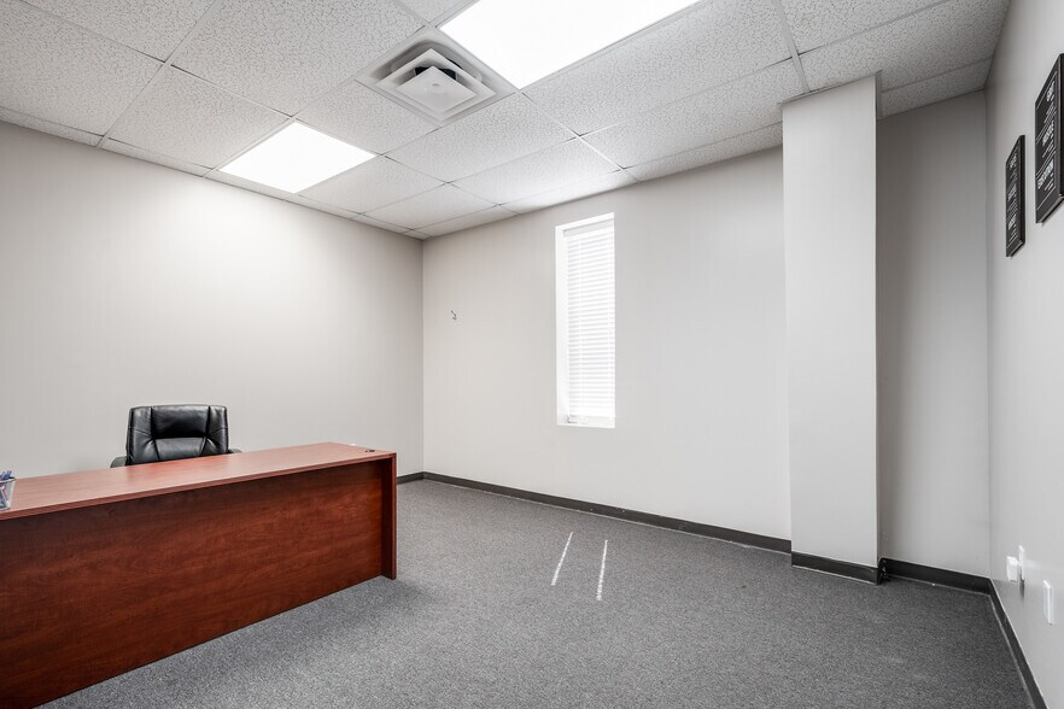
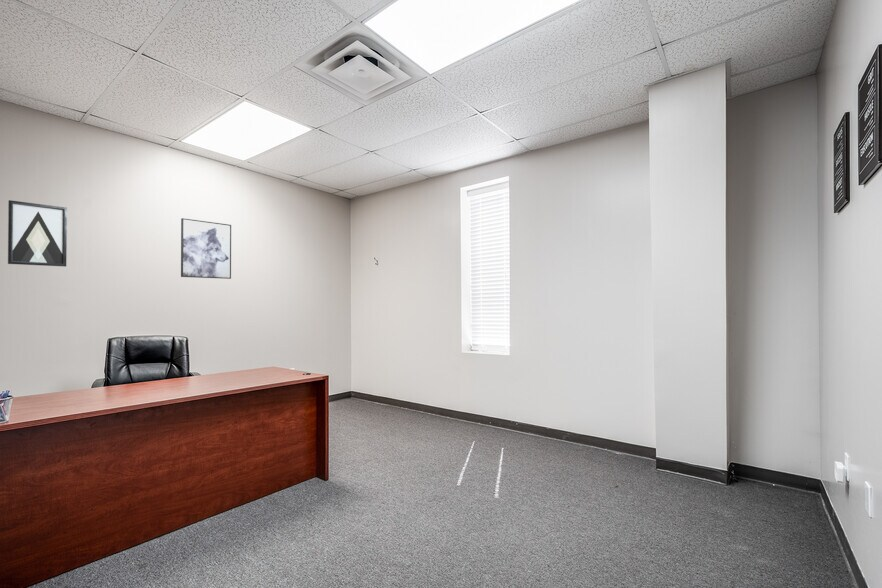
+ wall art [180,217,232,280]
+ wall art [7,199,68,268]
